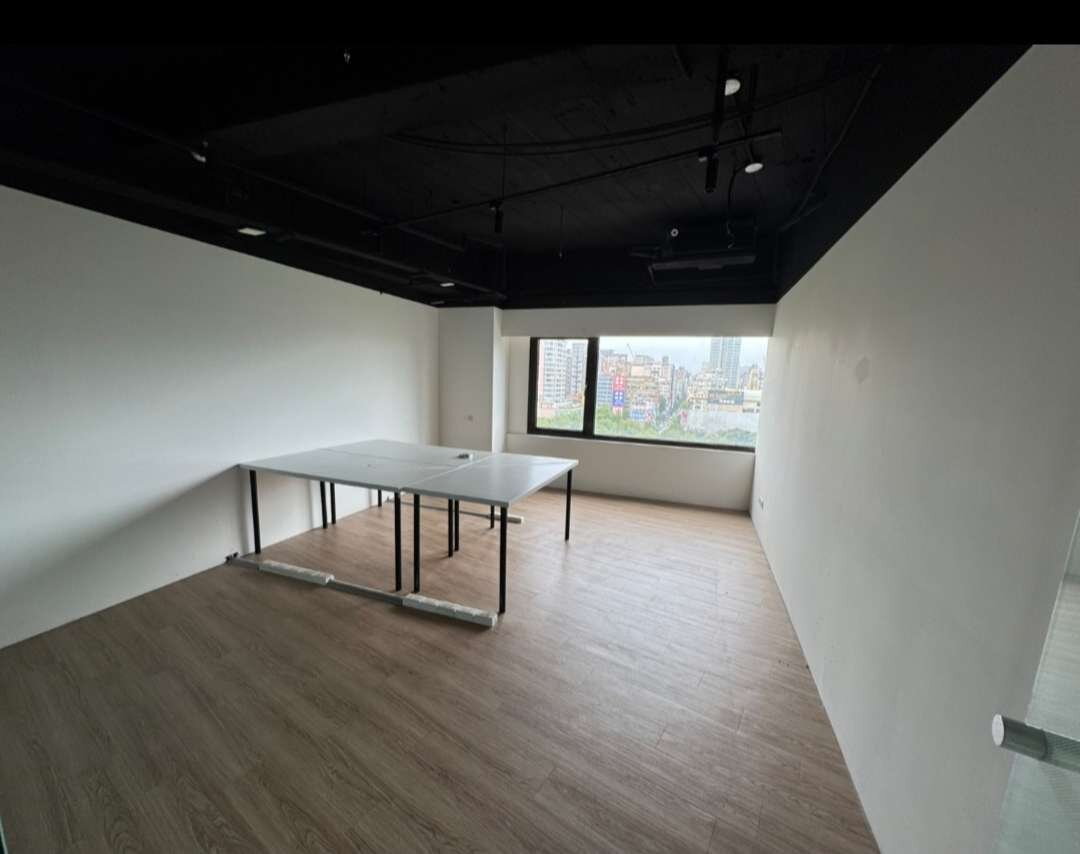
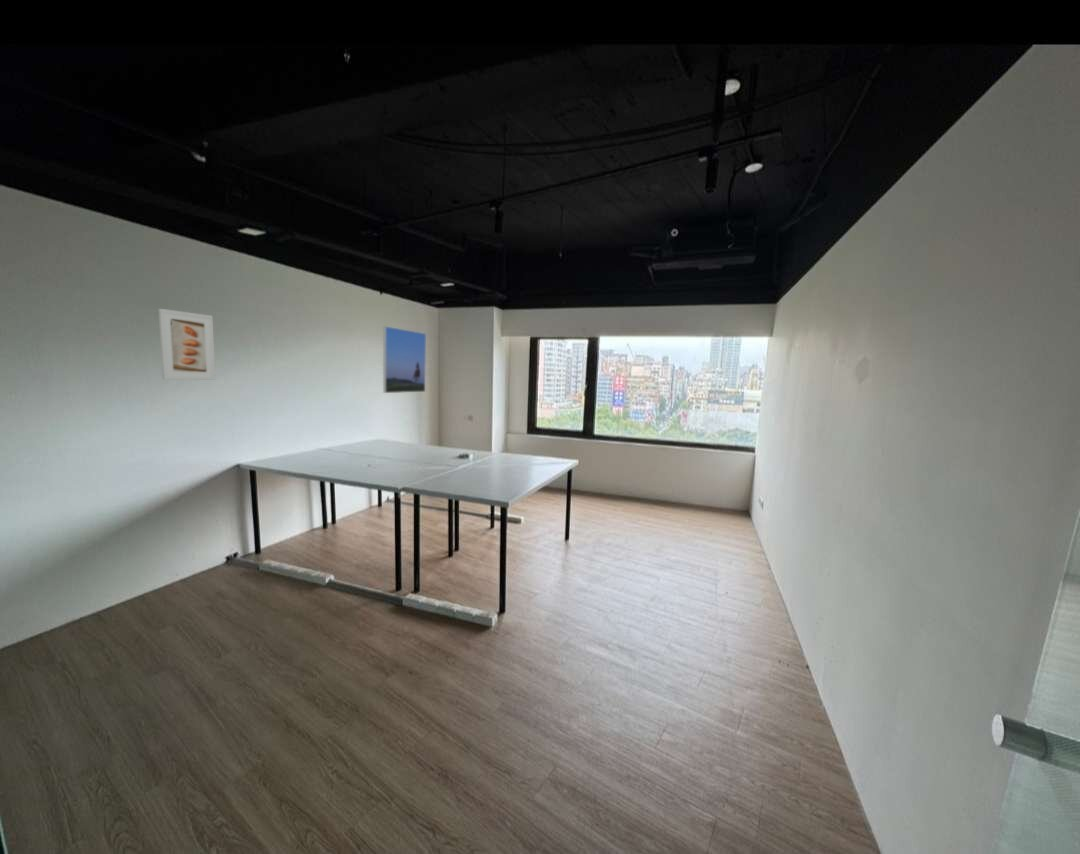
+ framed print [382,325,427,394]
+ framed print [157,308,216,381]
